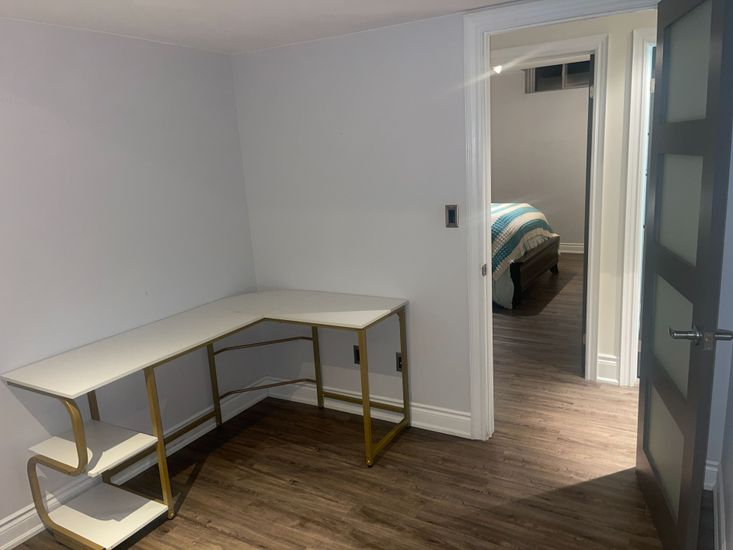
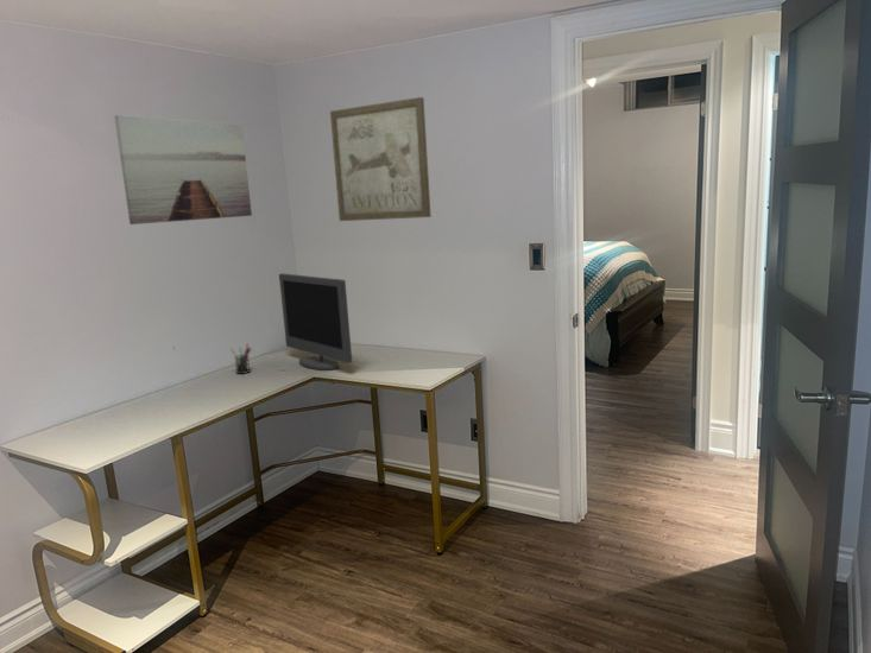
+ wall art [113,114,253,226]
+ pen holder [229,343,252,375]
+ wall art [329,96,433,222]
+ monitor [278,272,353,372]
